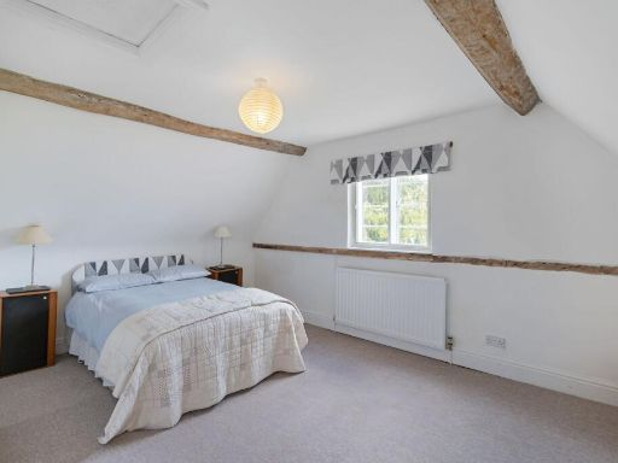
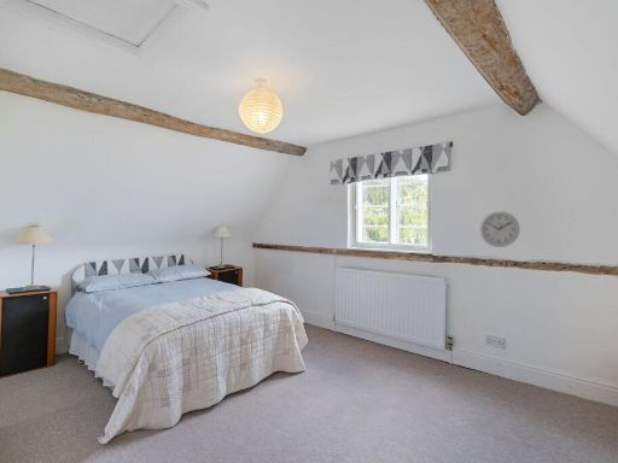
+ wall clock [479,211,521,248]
